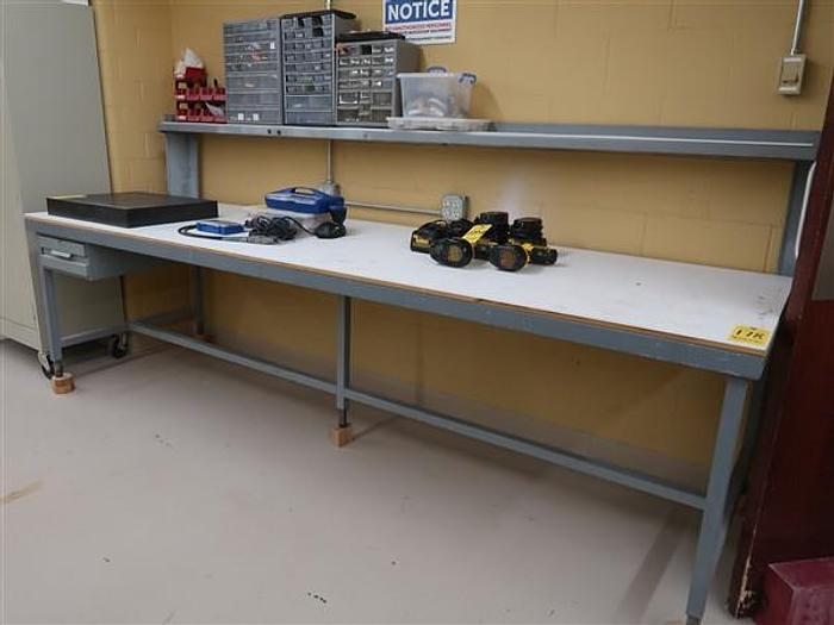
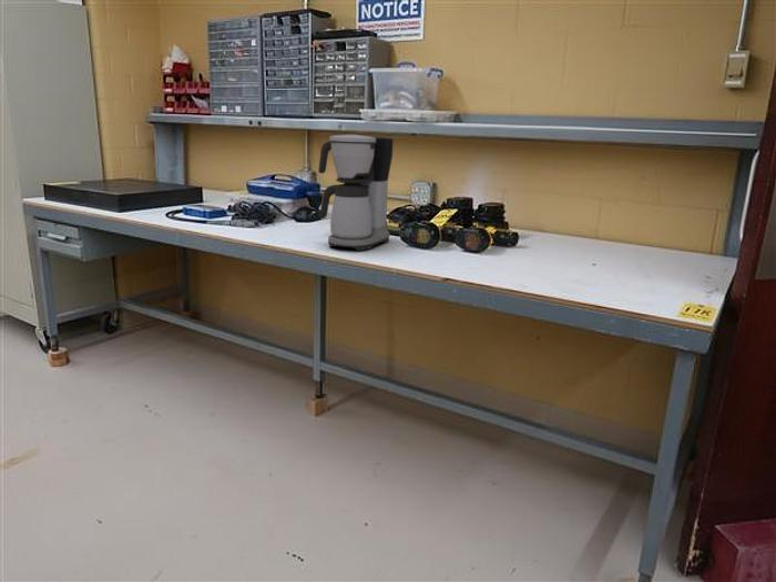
+ coffee maker [317,134,395,252]
